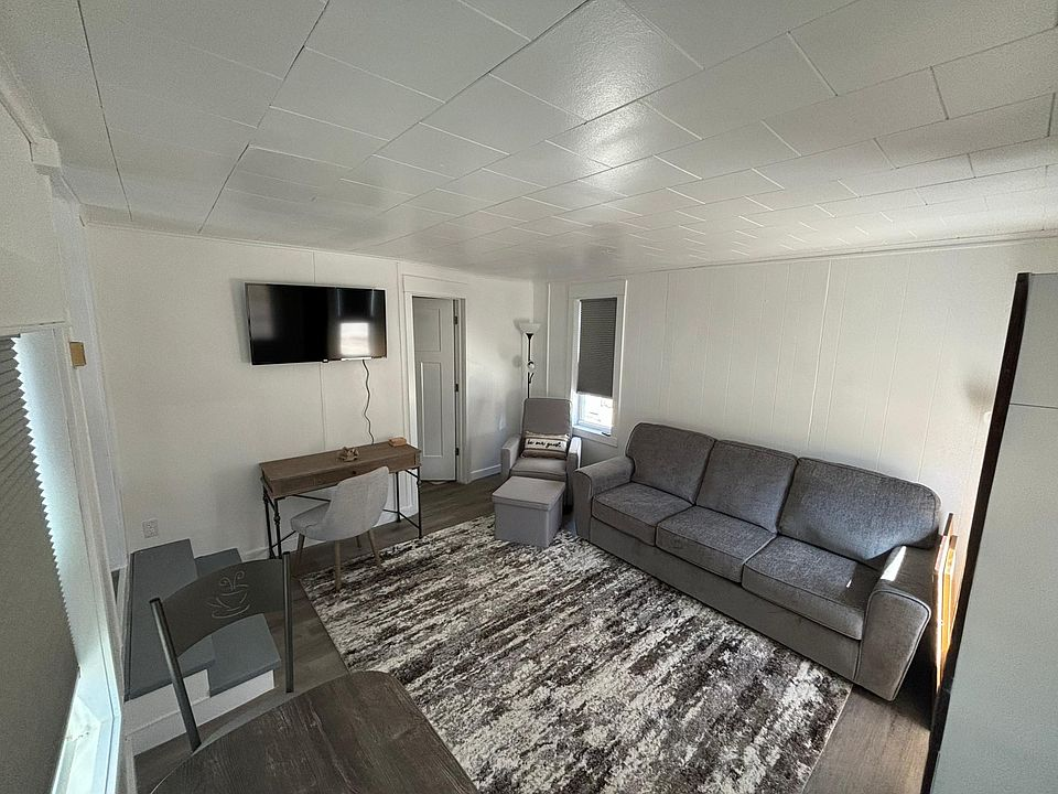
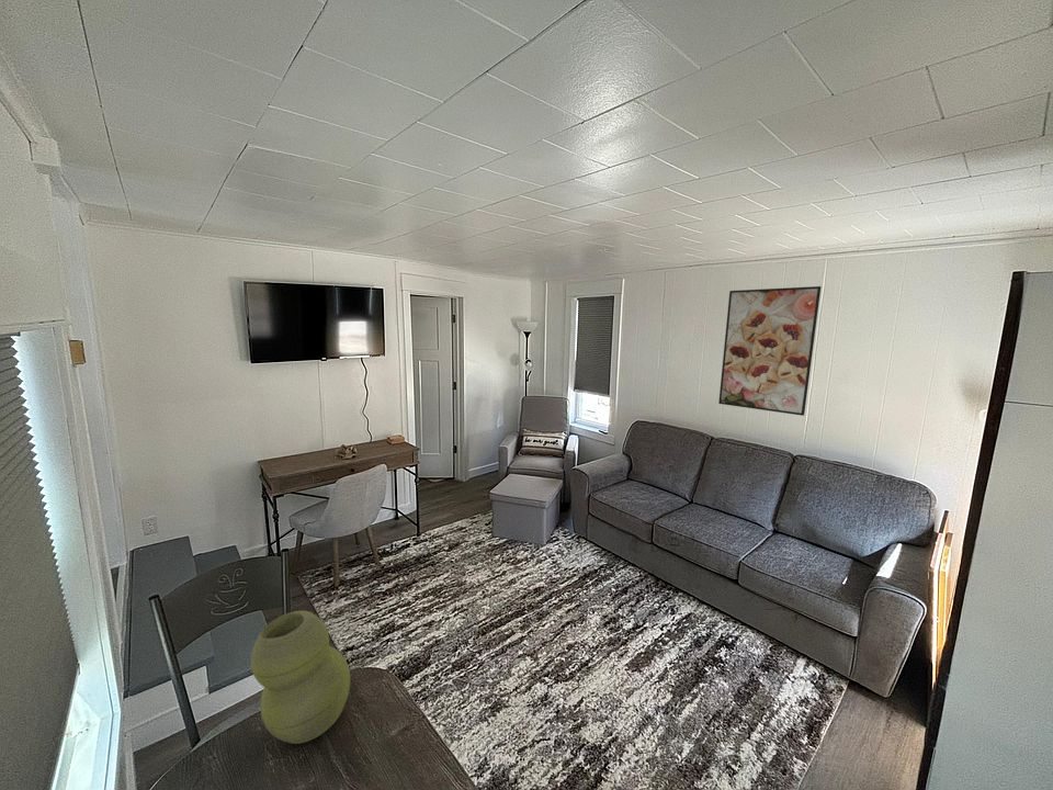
+ vase [250,610,351,745]
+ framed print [717,285,823,417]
